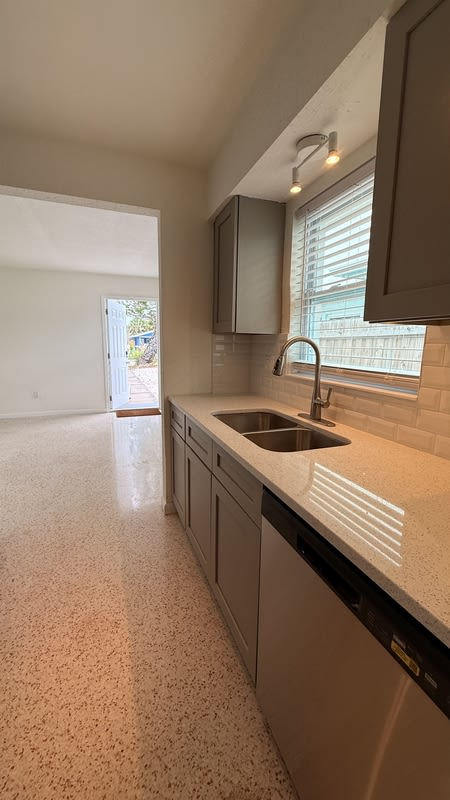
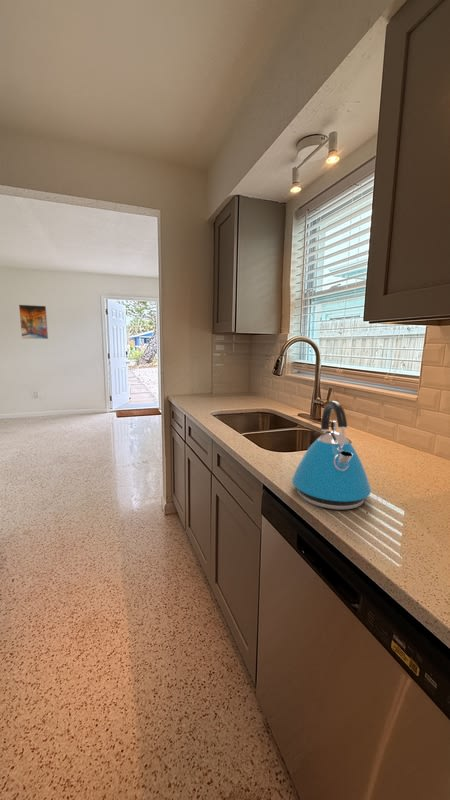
+ kettle [291,400,372,511]
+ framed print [18,304,49,340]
